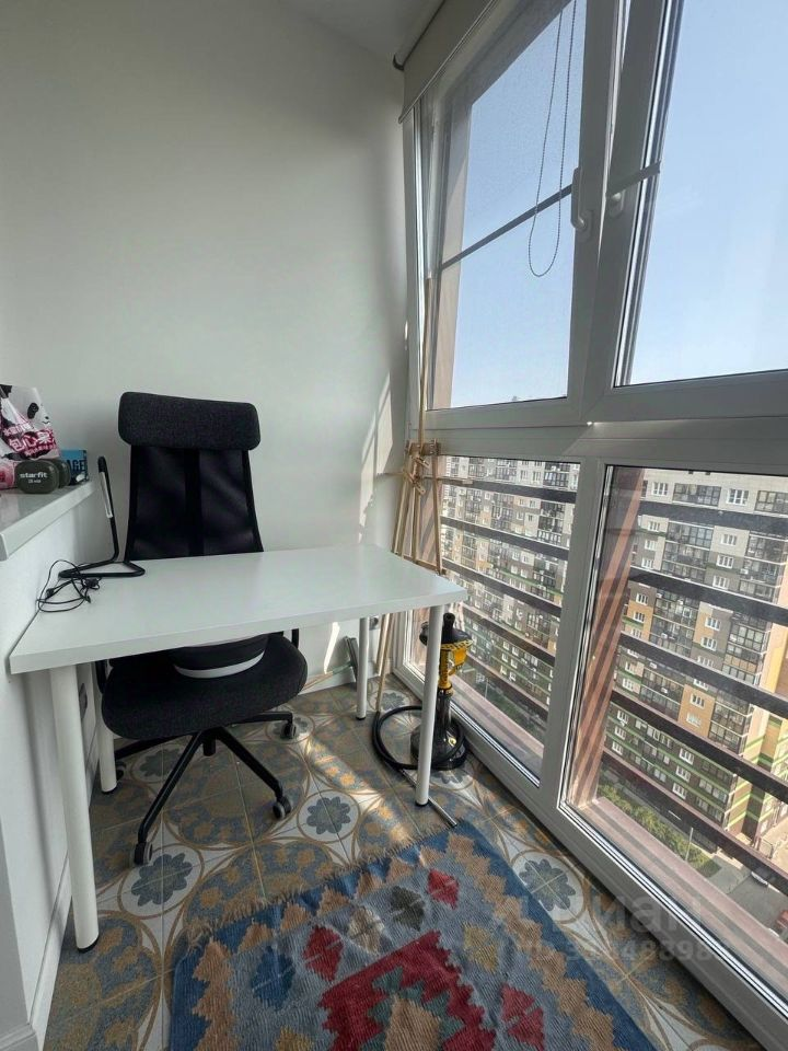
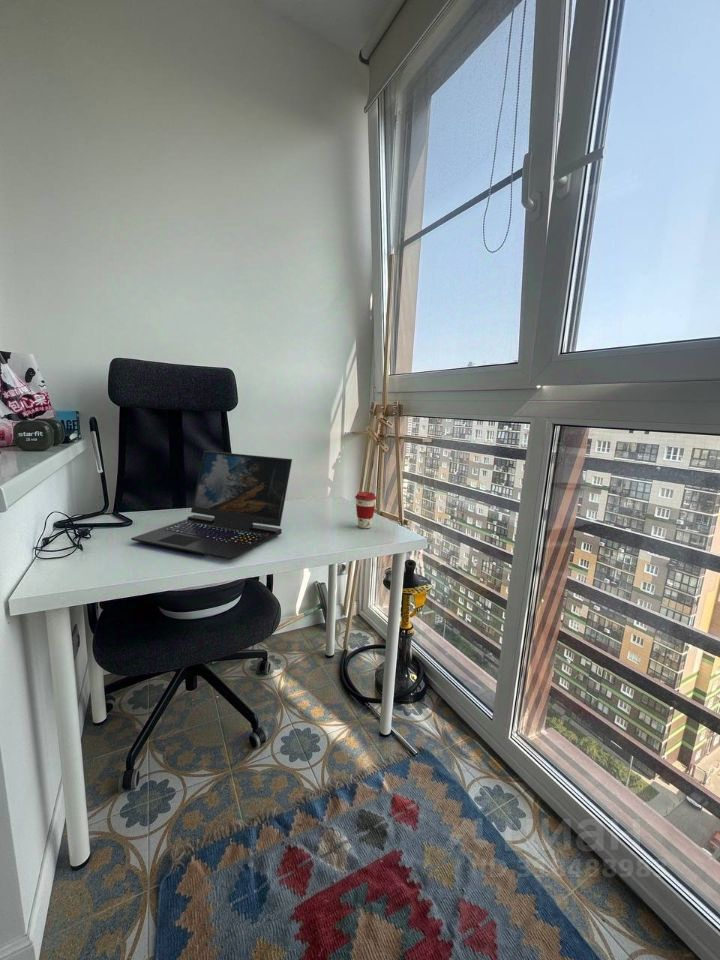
+ coffee cup [354,491,377,529]
+ laptop [130,450,293,561]
